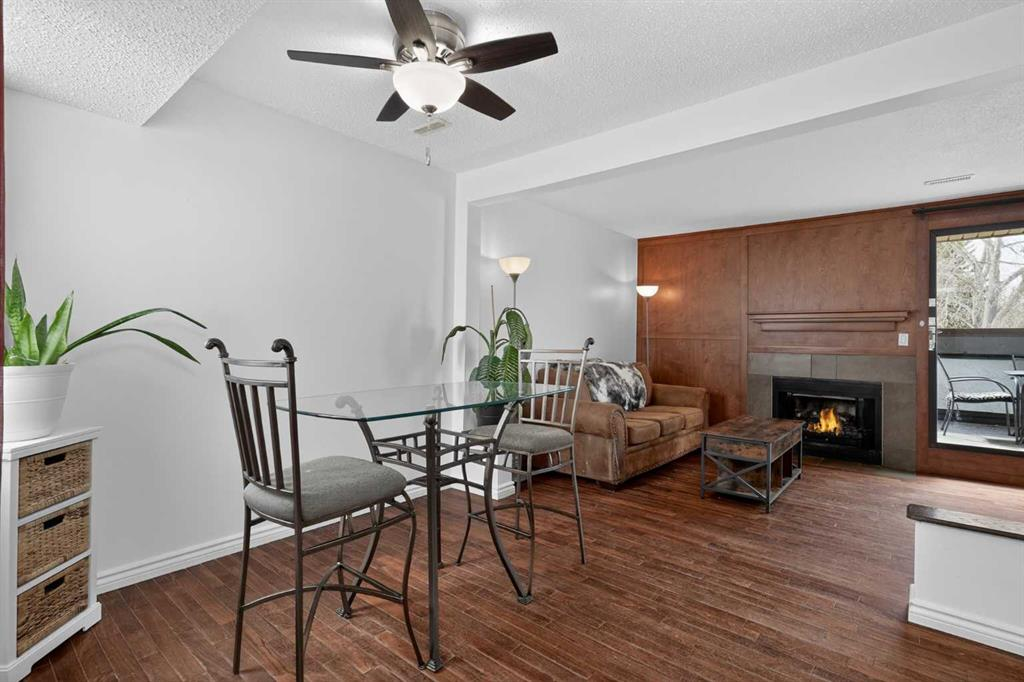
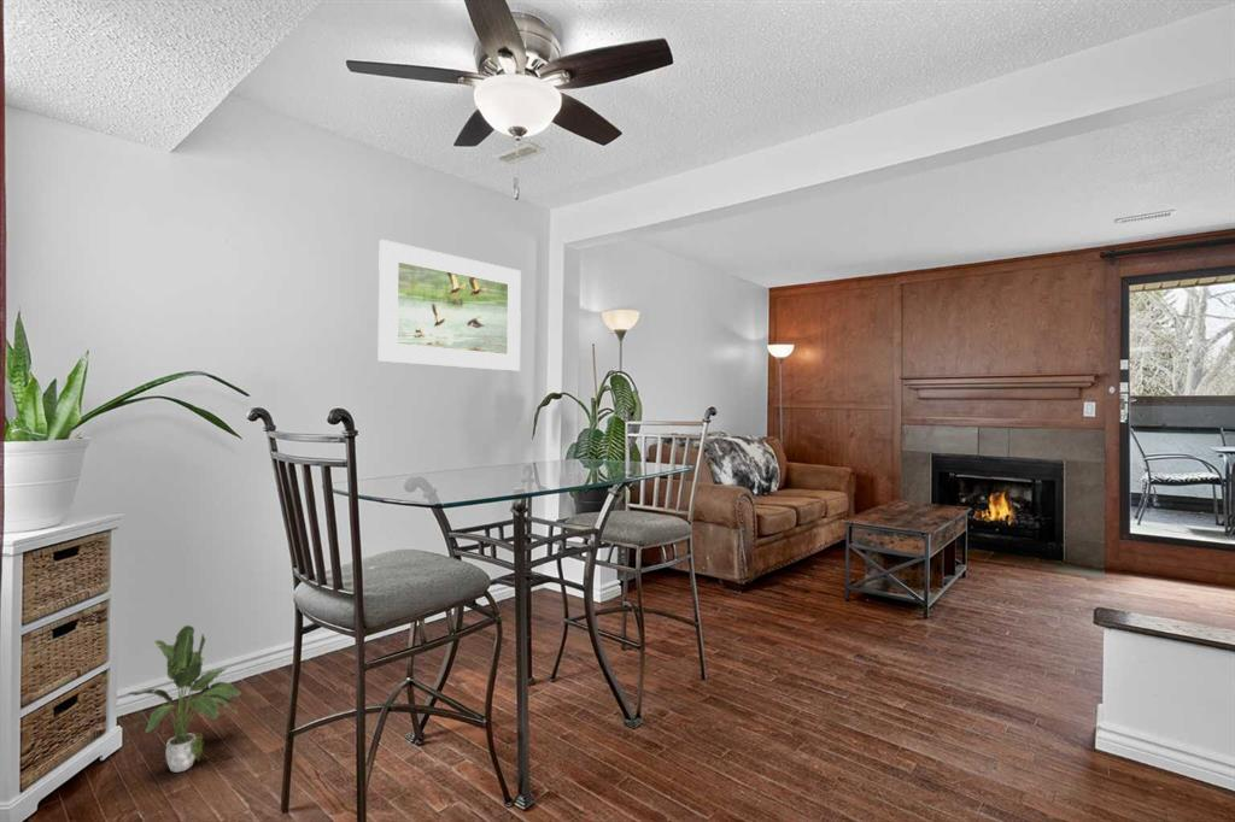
+ potted plant [125,624,241,774]
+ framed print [377,239,522,372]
